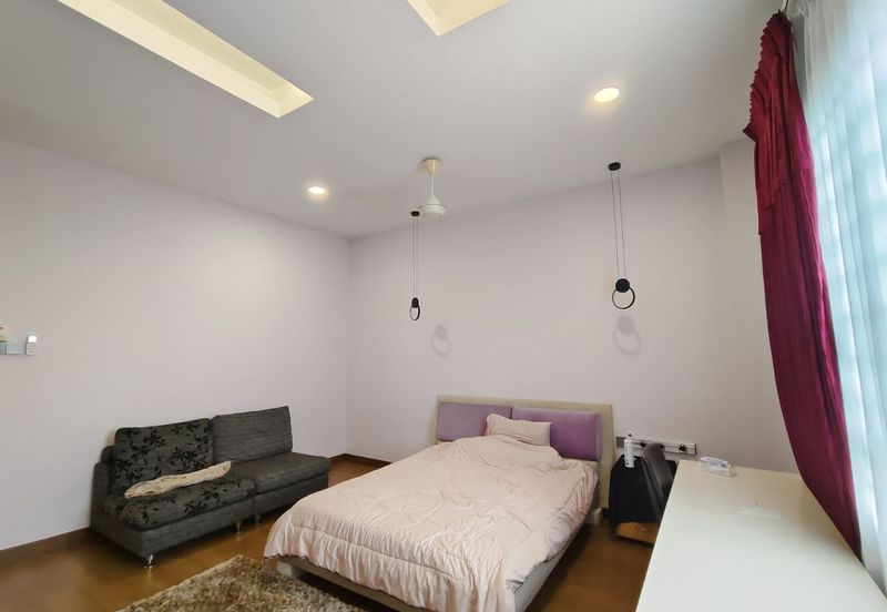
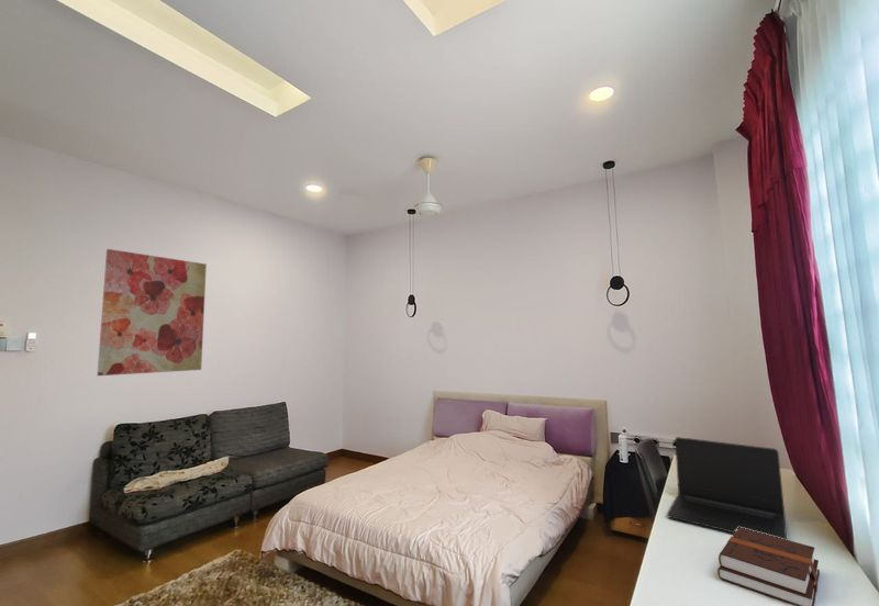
+ wall art [96,248,208,377]
+ laptop [666,436,788,540]
+ hardback book [716,527,821,606]
